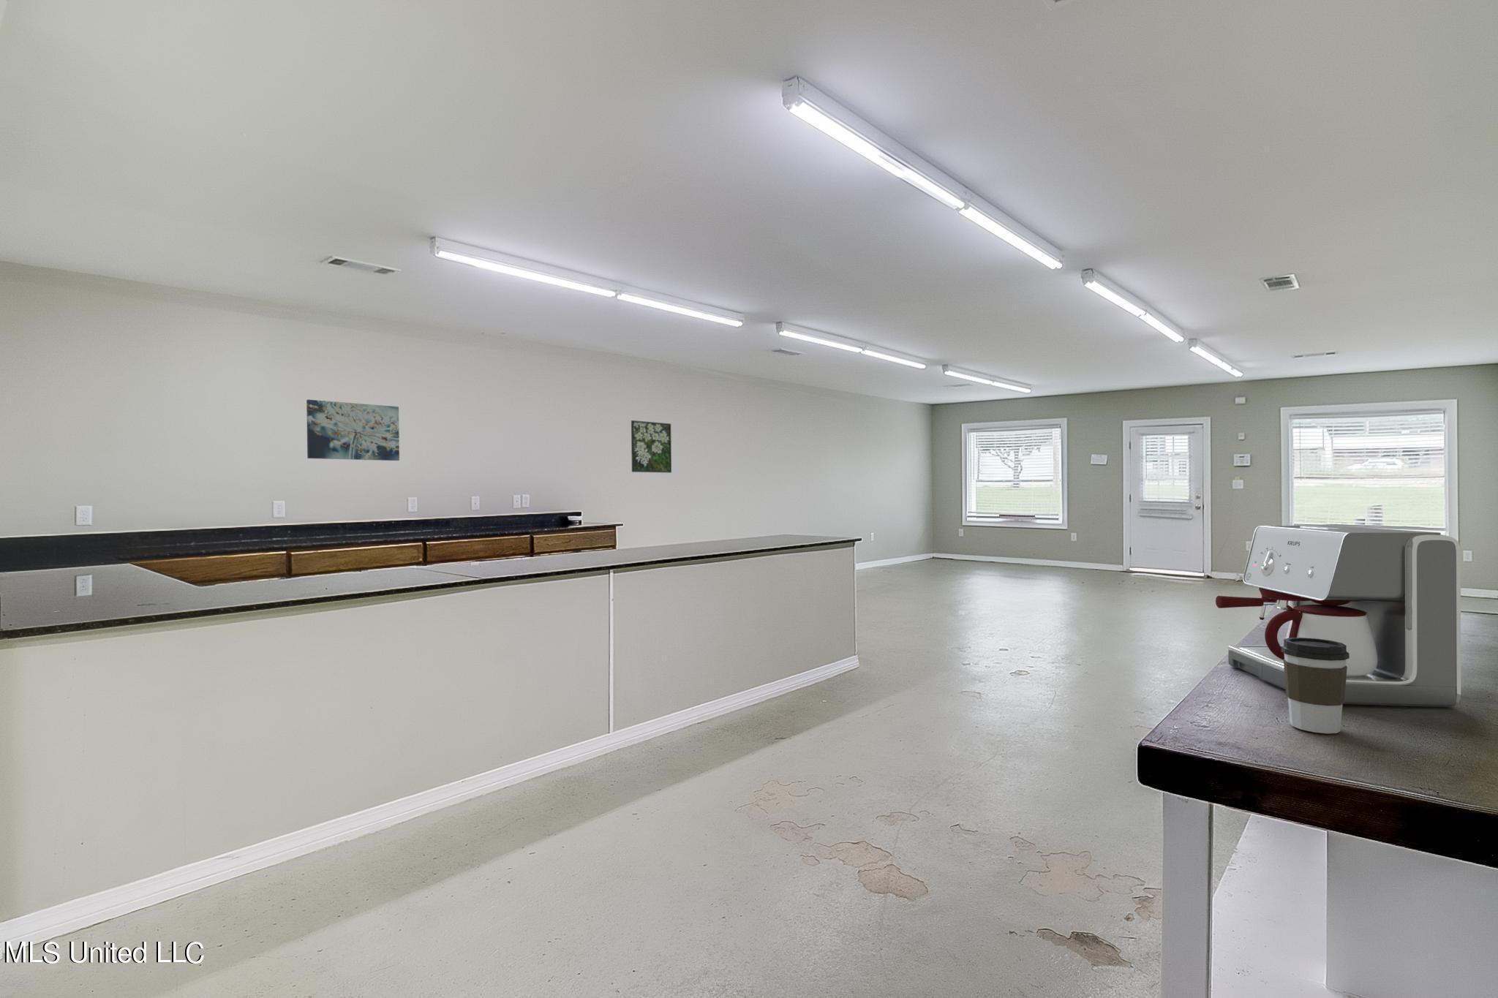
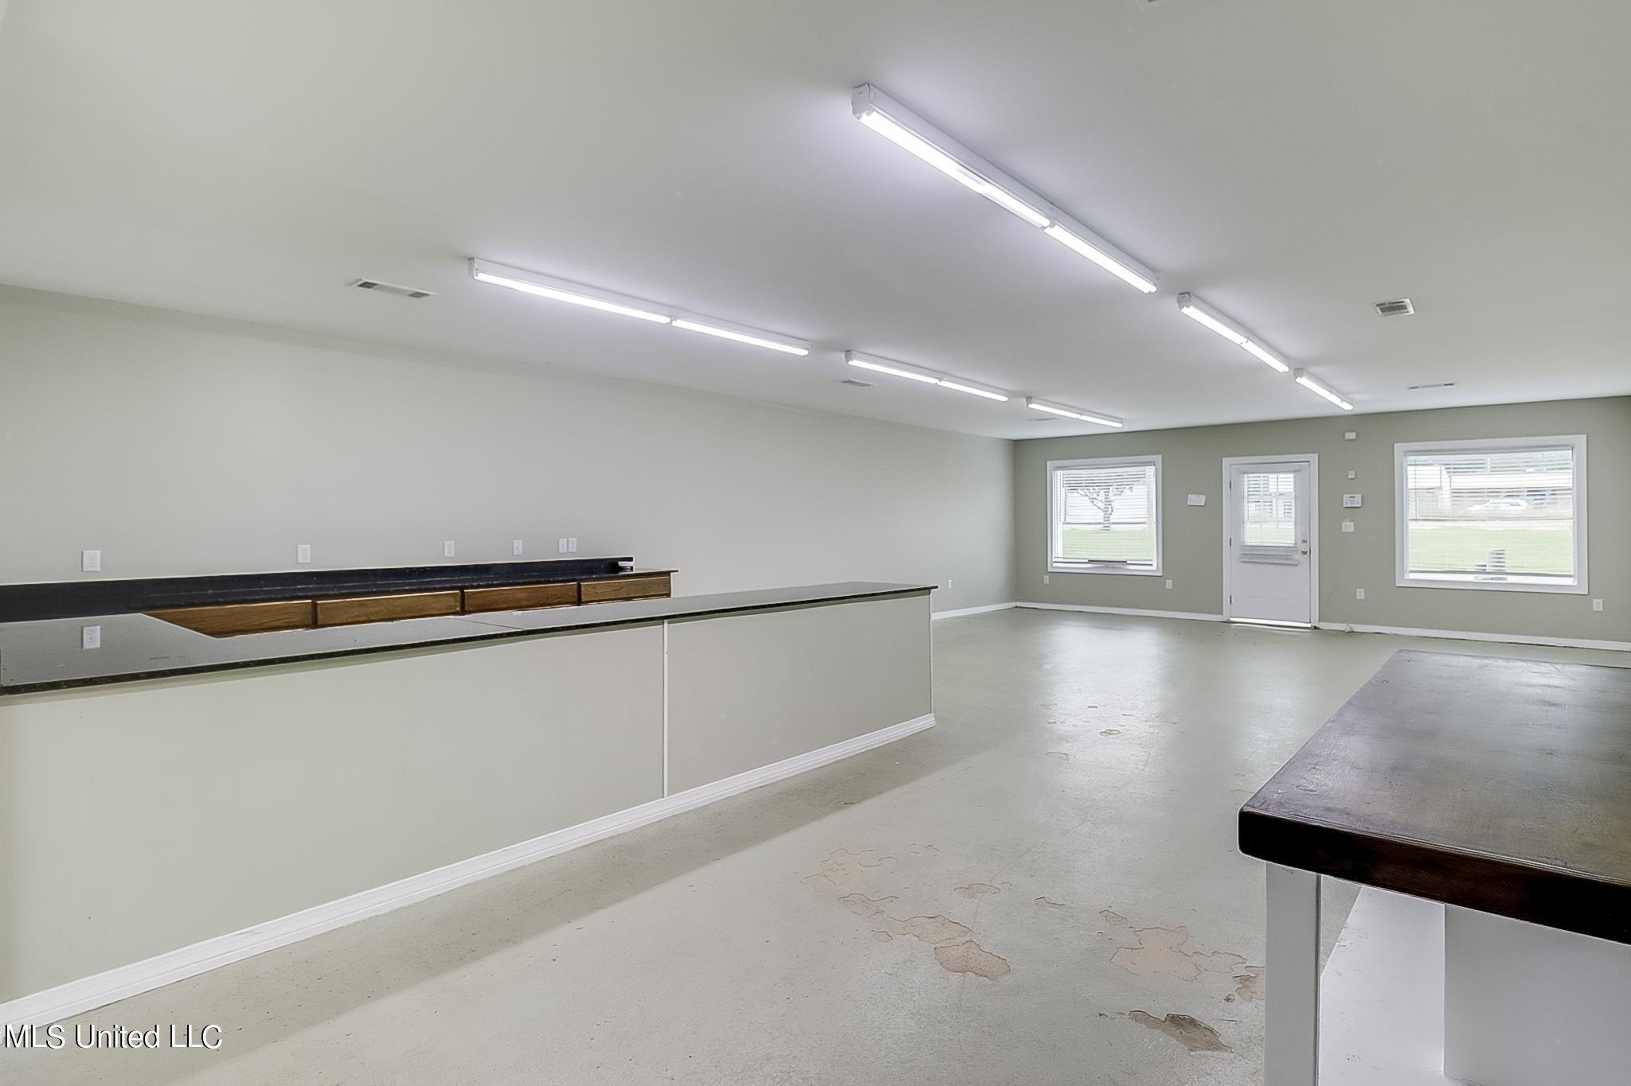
- wall art [306,399,400,461]
- coffee maker [1215,525,1461,707]
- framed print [630,420,673,473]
- coffee cup [1282,637,1350,734]
